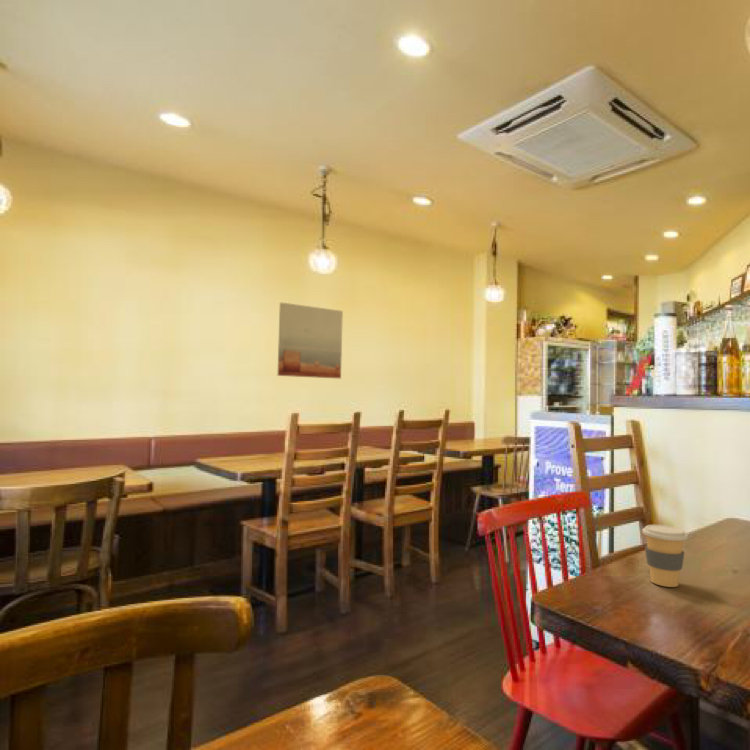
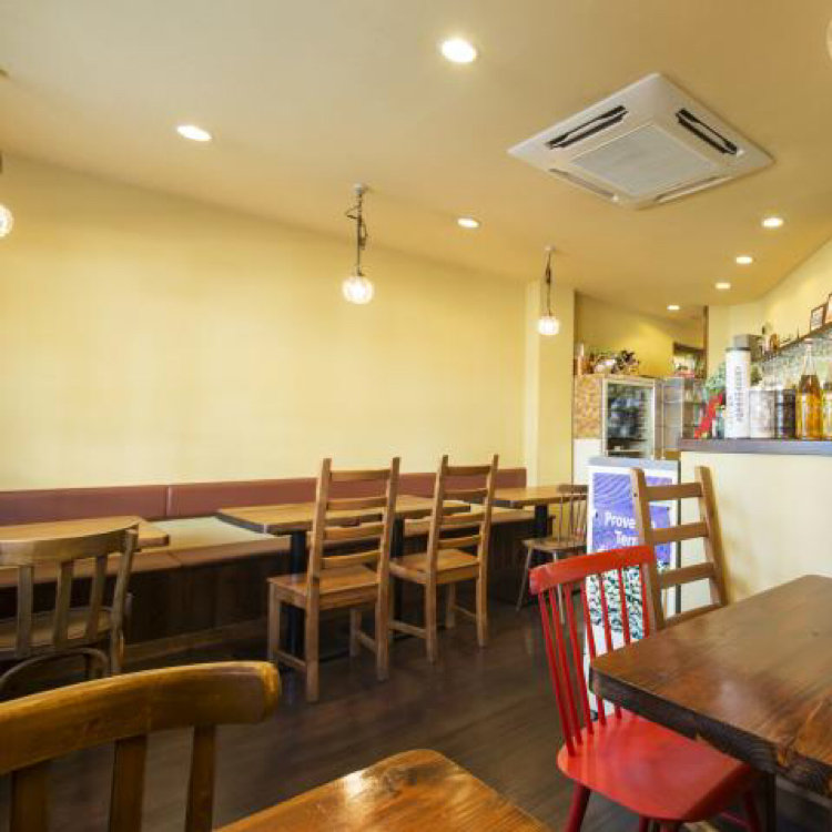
- wall art [277,302,344,379]
- coffee cup [641,524,689,588]
